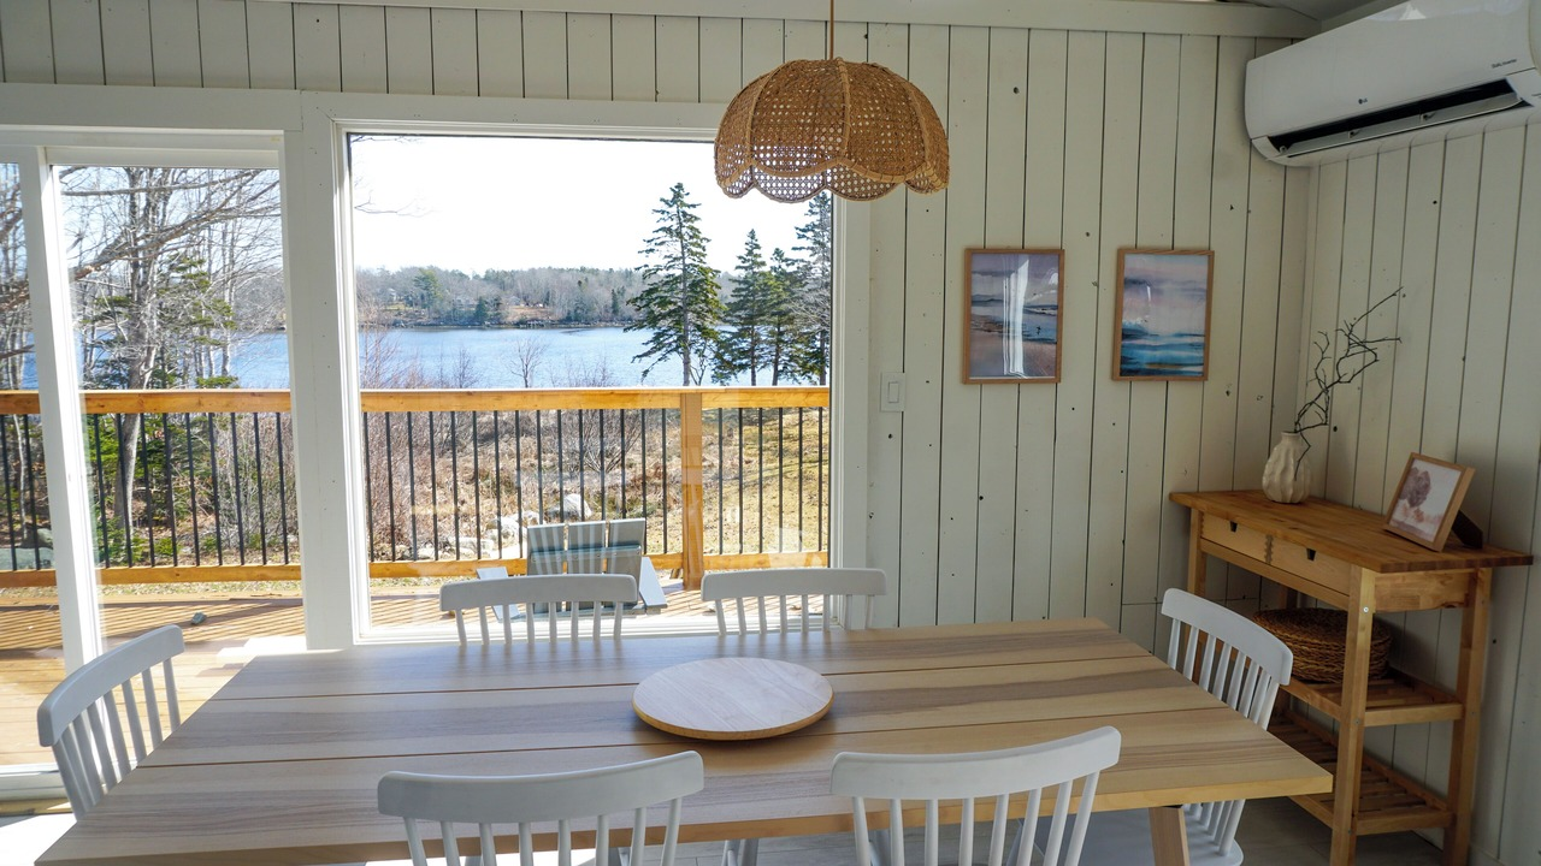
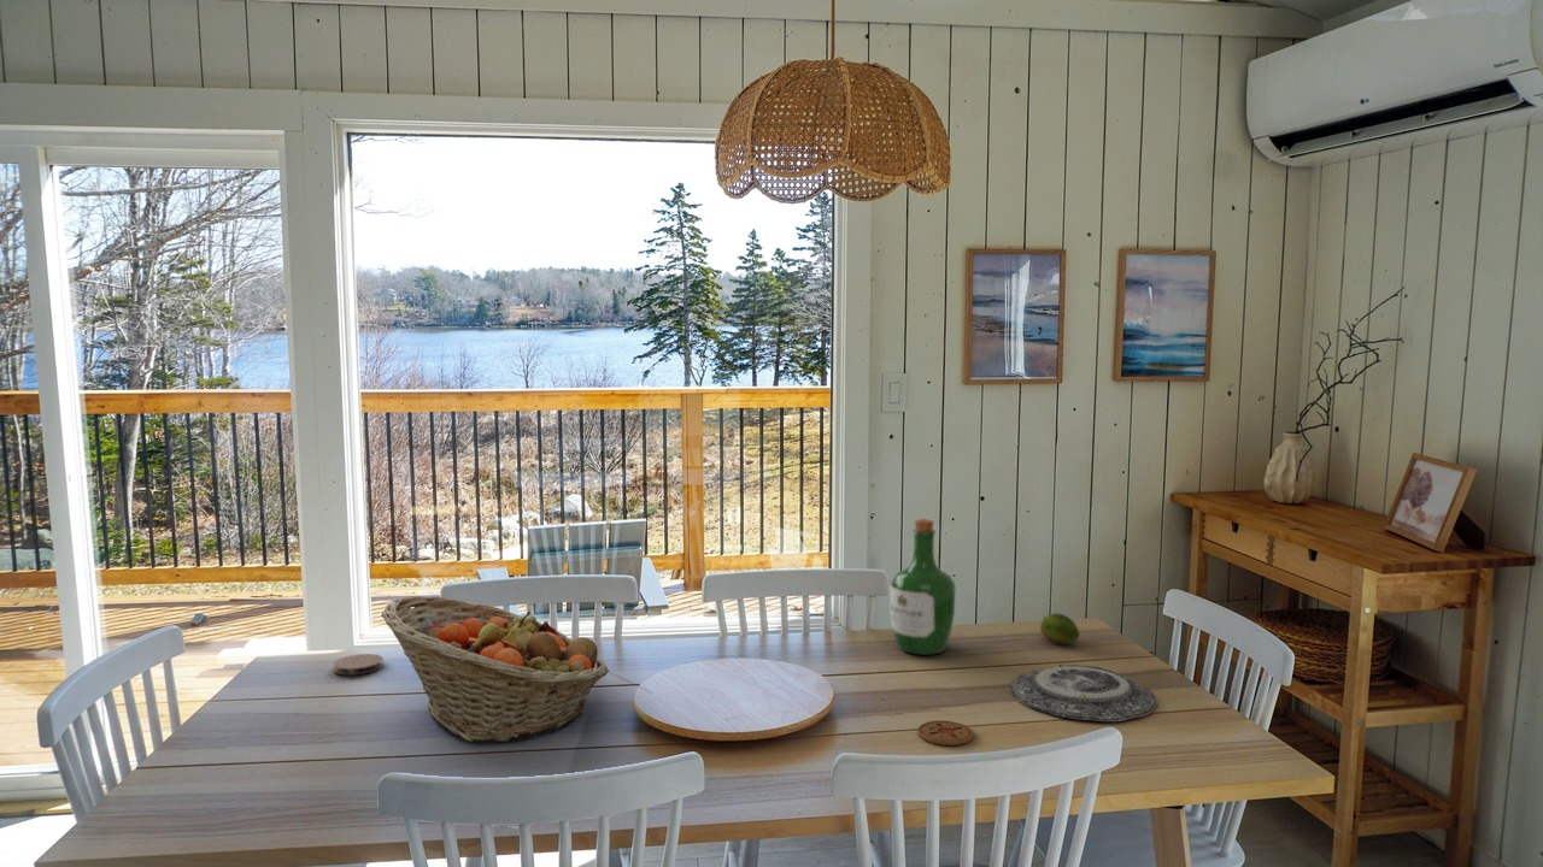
+ fruit basket [380,595,610,743]
+ plate [1009,663,1158,722]
+ coaster [332,653,385,677]
+ coaster [917,720,975,747]
+ wine bottle [888,518,957,656]
+ fruit [1039,612,1081,645]
